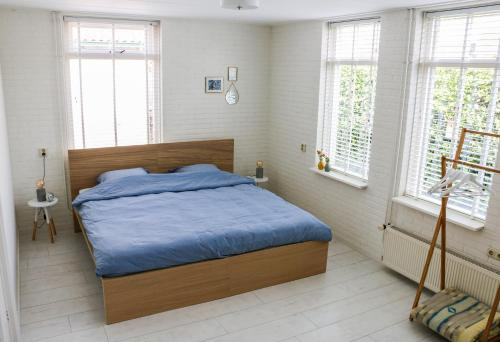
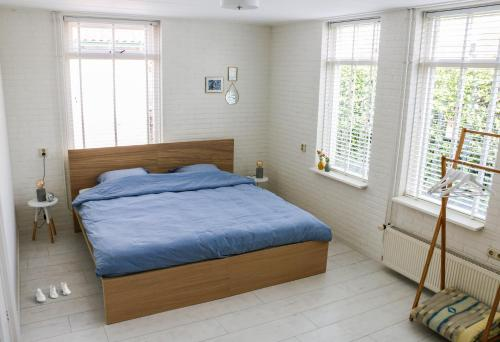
+ baby booties [35,281,72,303]
